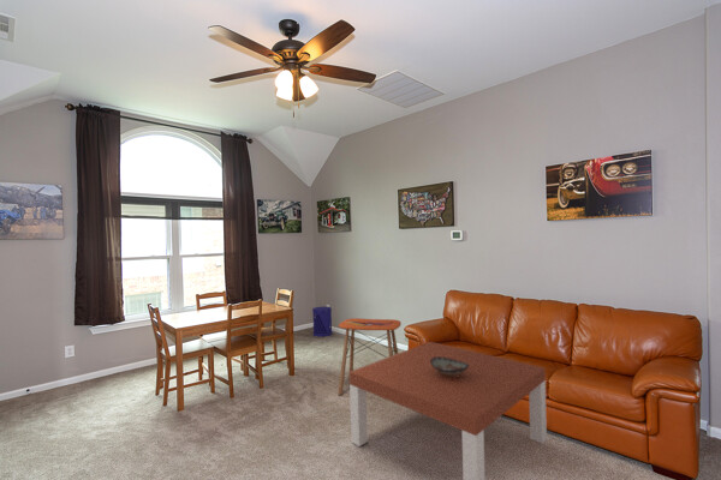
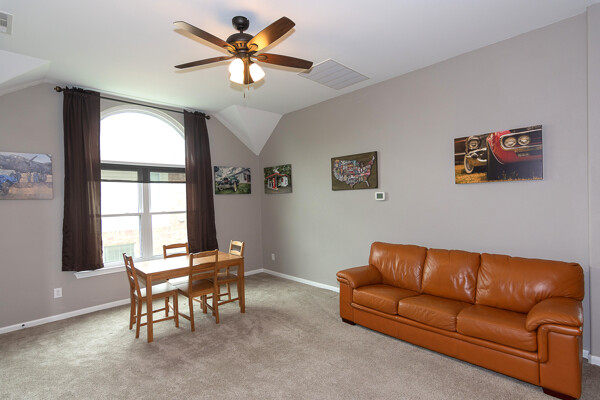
- coffee table [348,341,548,480]
- side table [336,317,403,396]
- waste bin [311,306,333,338]
- decorative bowl [430,356,470,378]
